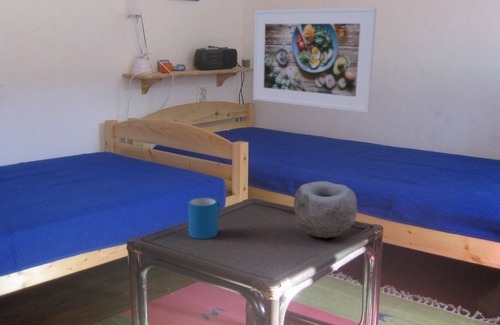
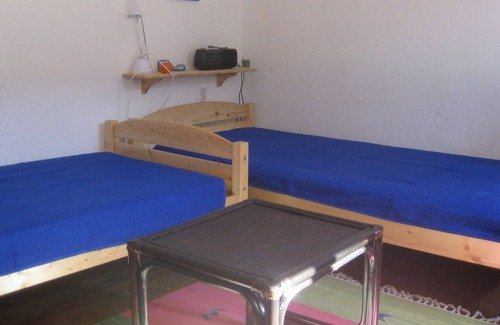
- bowl [293,180,358,239]
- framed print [252,6,378,114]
- mug [187,196,222,240]
